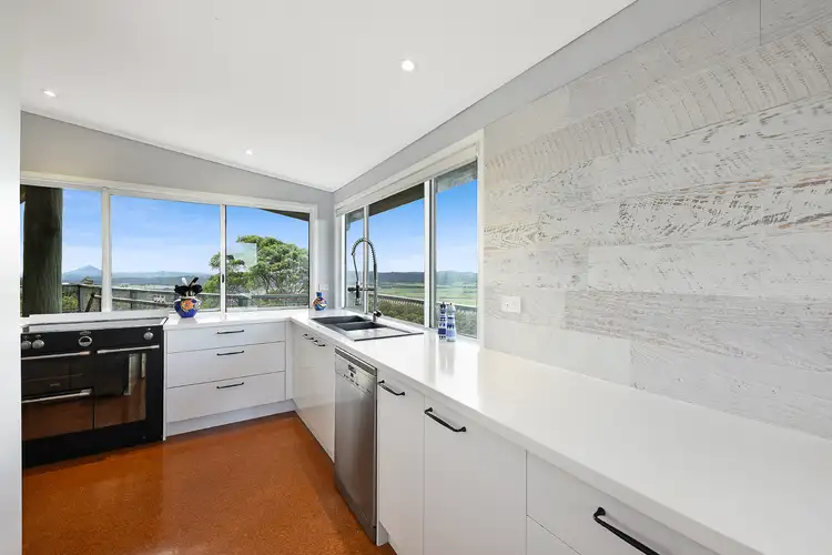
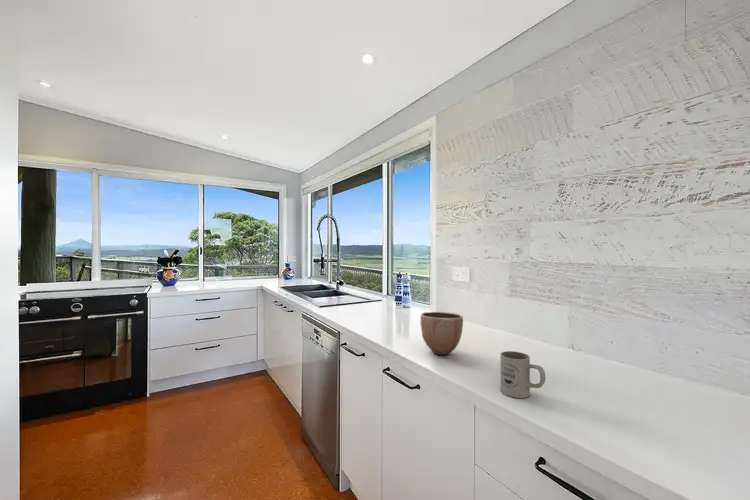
+ decorative bowl [420,311,464,356]
+ mug [499,350,547,399]
